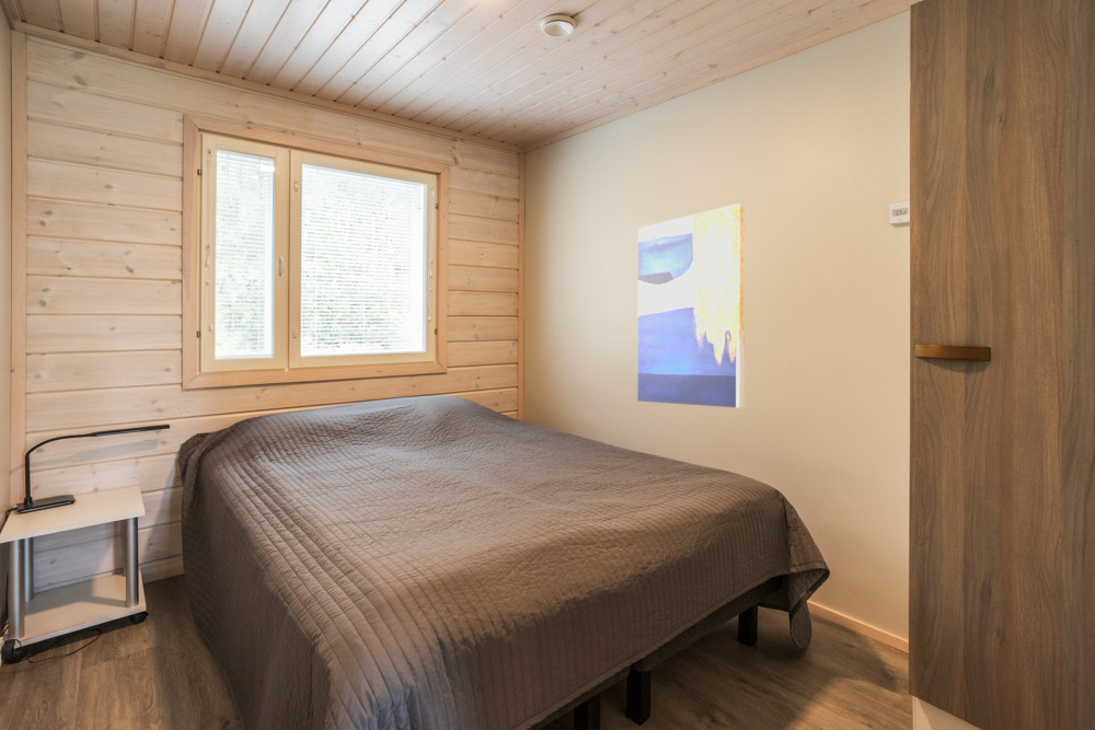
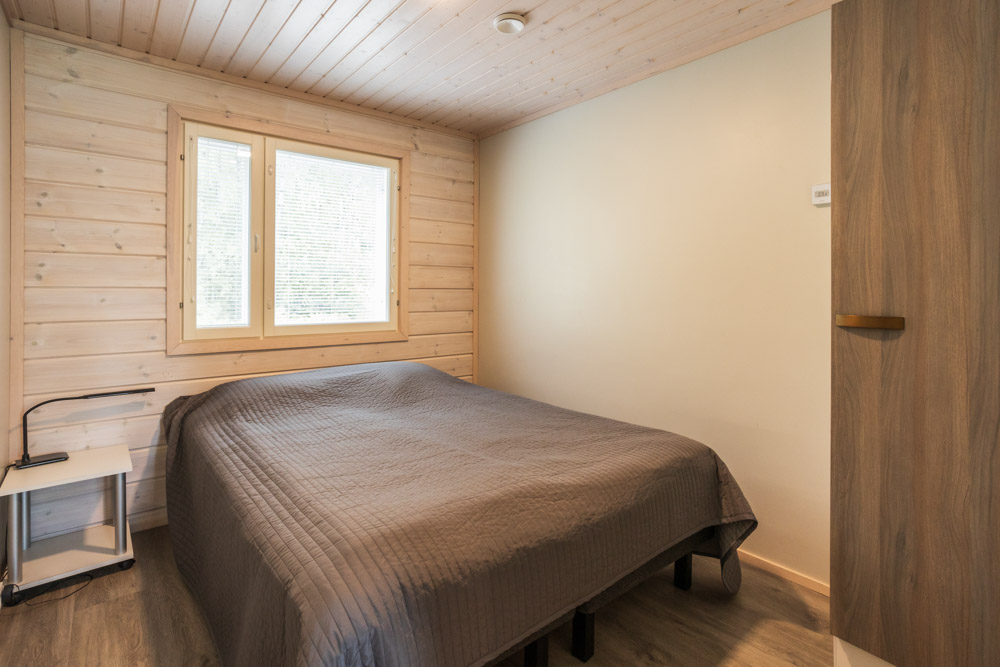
- wall art [636,202,746,409]
